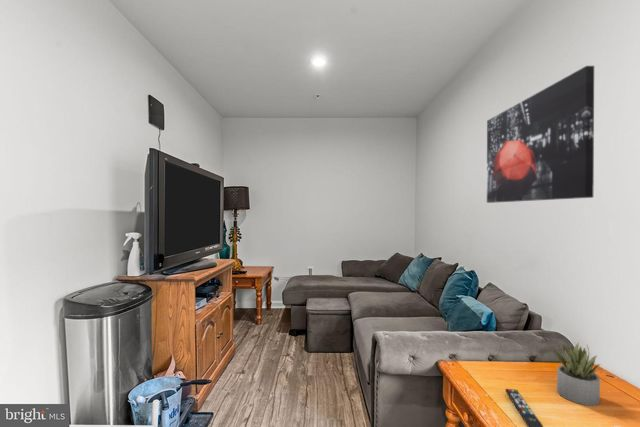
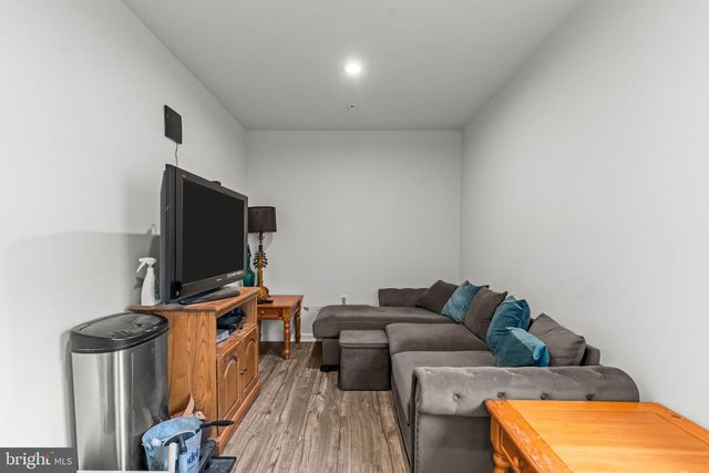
- remote control [505,388,544,427]
- wall art [486,65,595,204]
- succulent plant [551,341,601,407]
